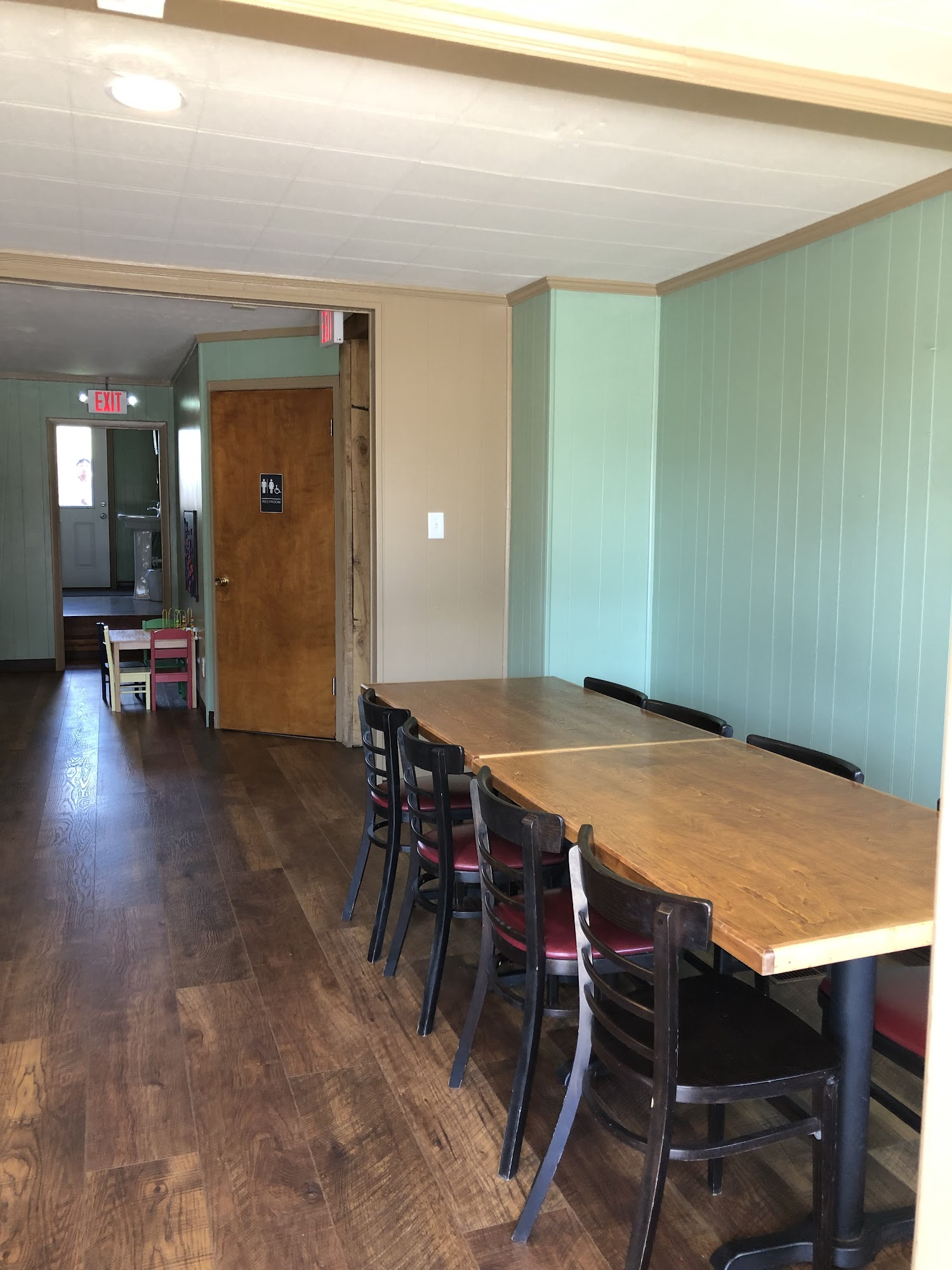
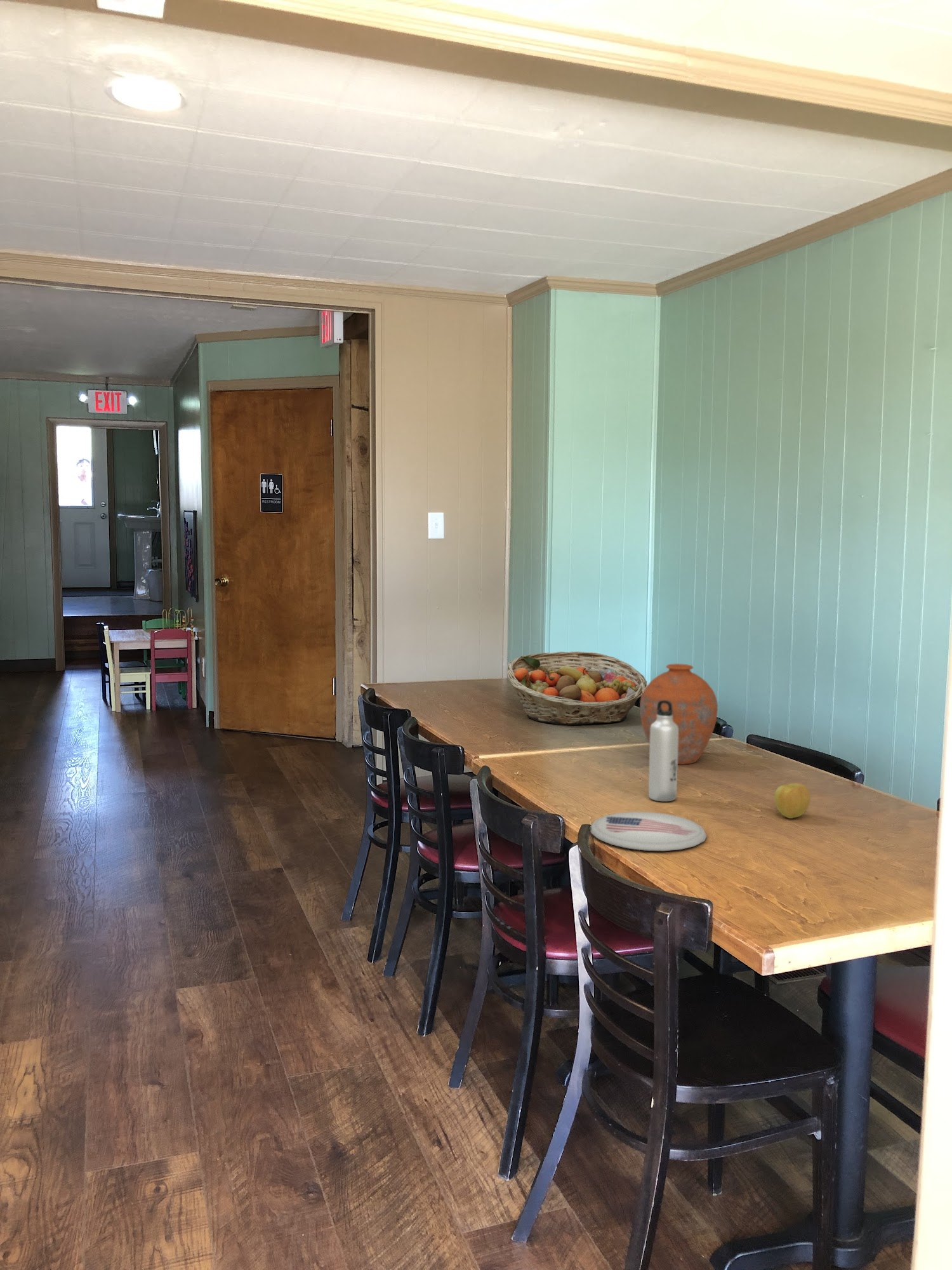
+ vase [639,663,718,765]
+ water bottle [648,700,678,802]
+ plate [590,811,708,852]
+ fruit basket [506,651,647,725]
+ apple [774,782,811,819]
